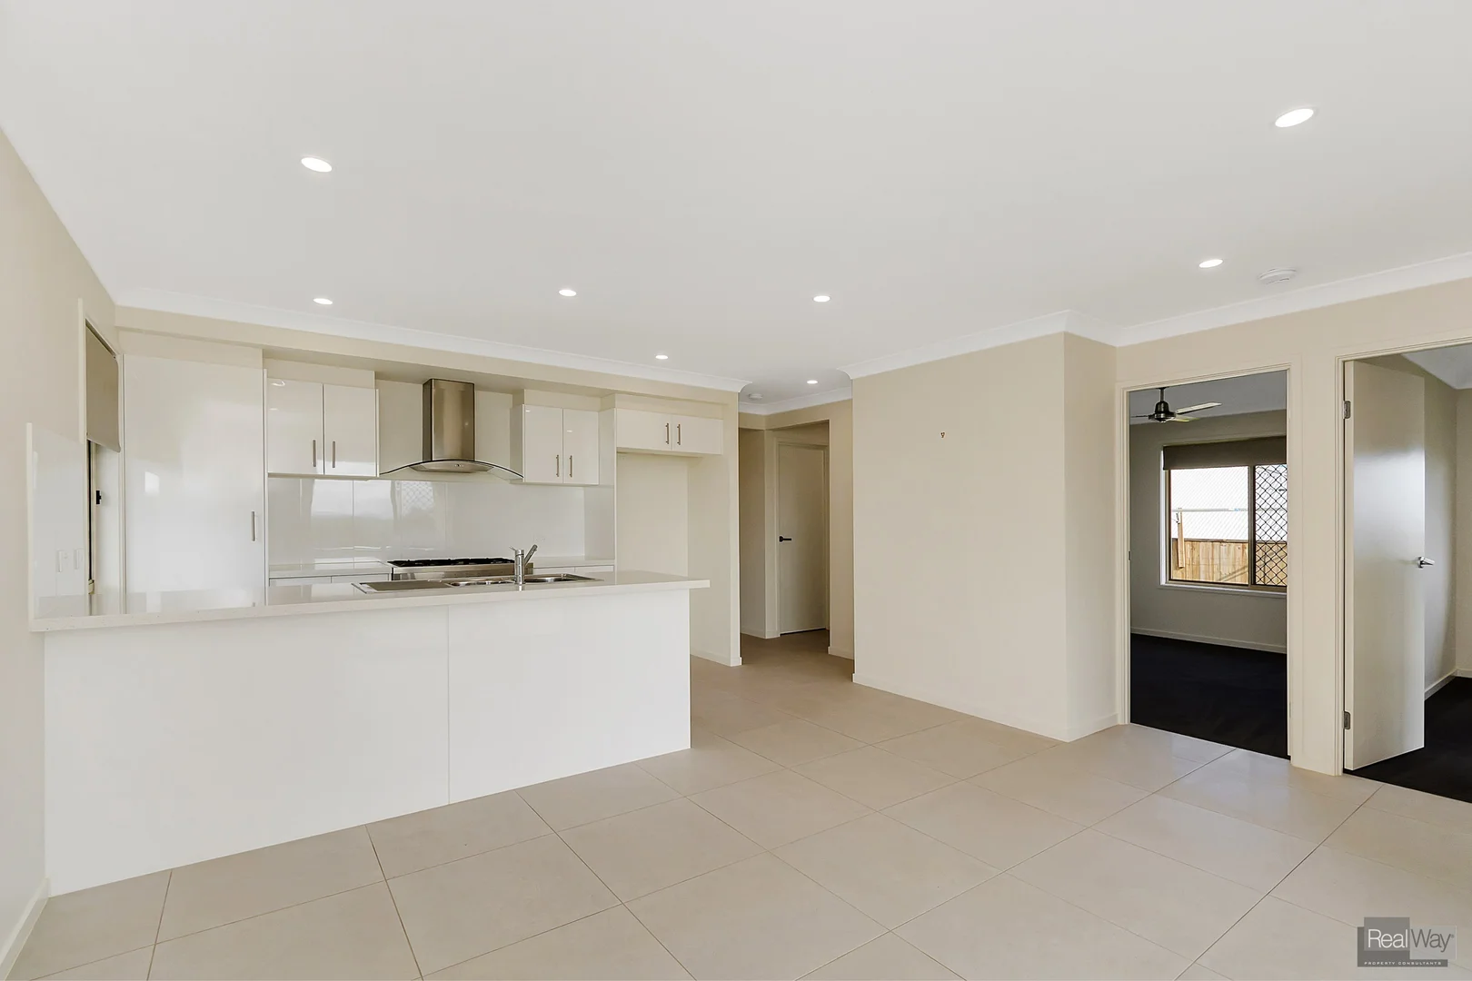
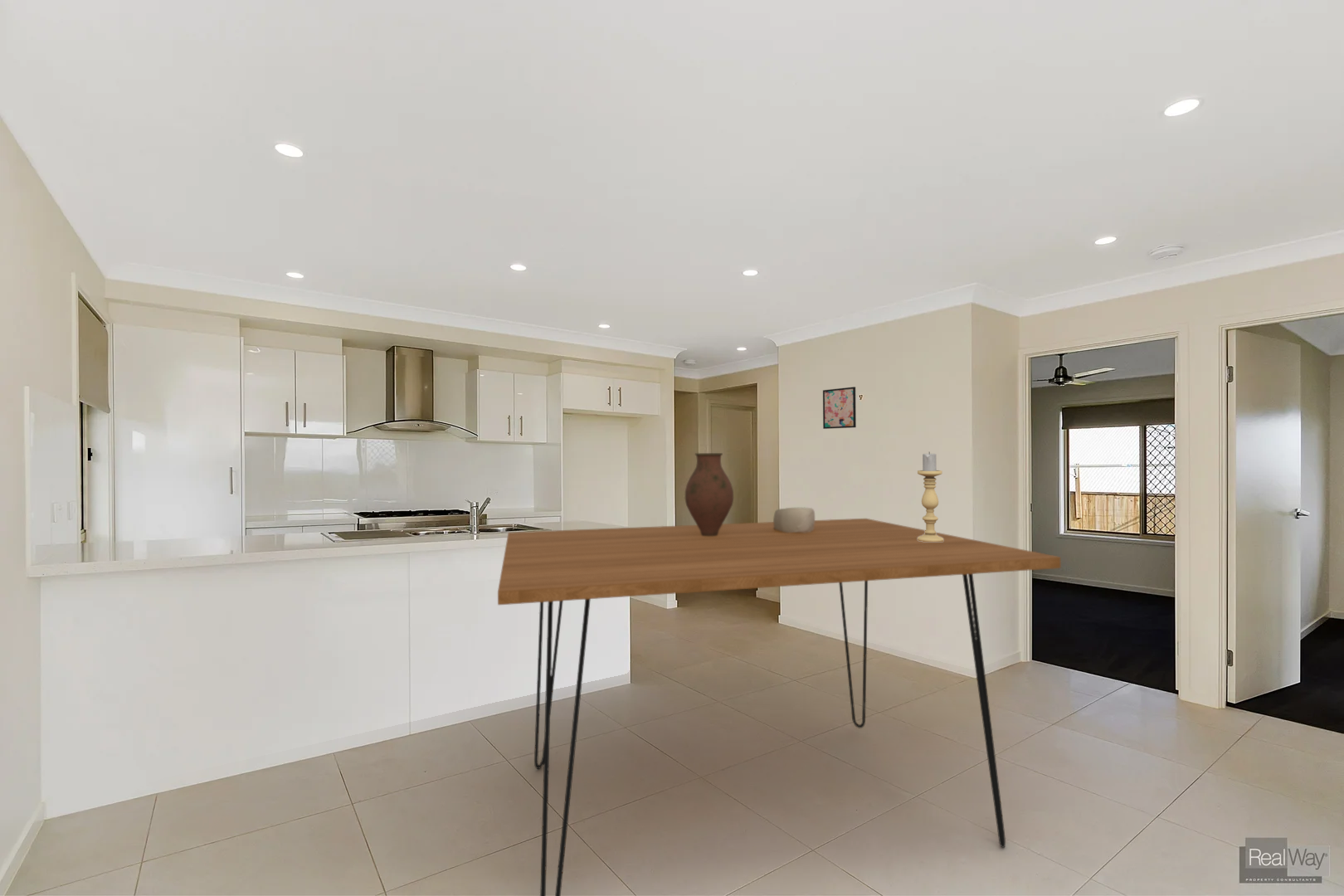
+ wall art [822,386,857,430]
+ dining table [497,518,1061,896]
+ decorative bowl [772,507,816,533]
+ candle holder [917,451,943,542]
+ vase [684,452,734,536]
